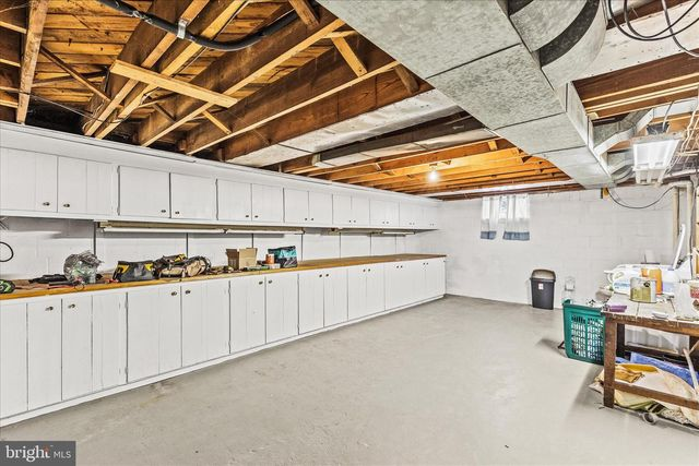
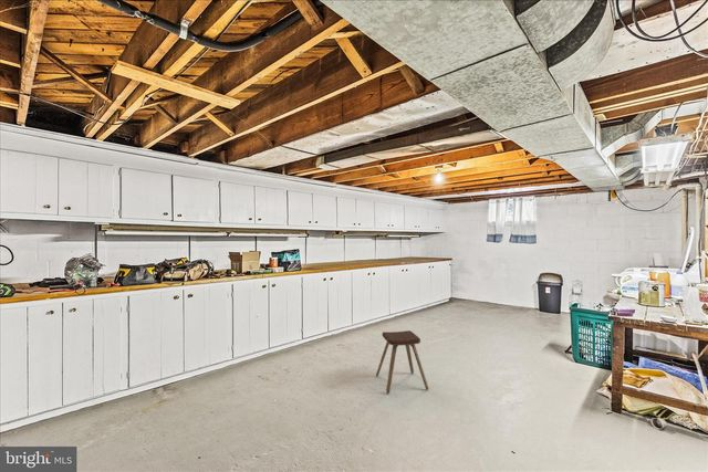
+ music stool [375,329,429,395]
